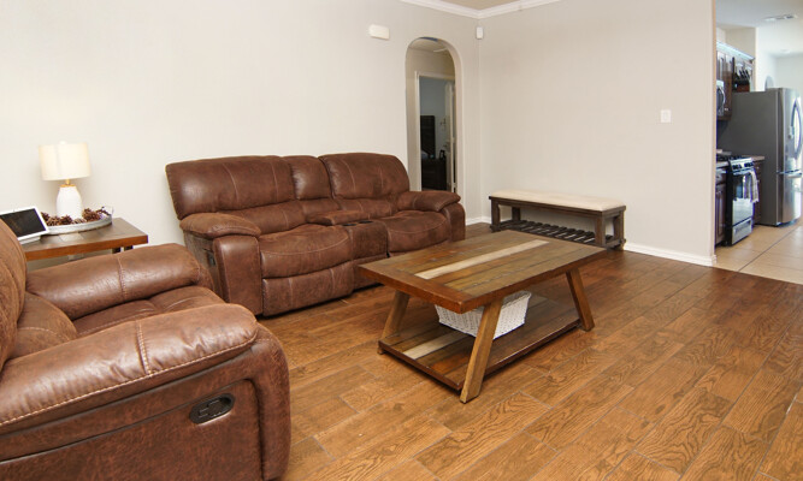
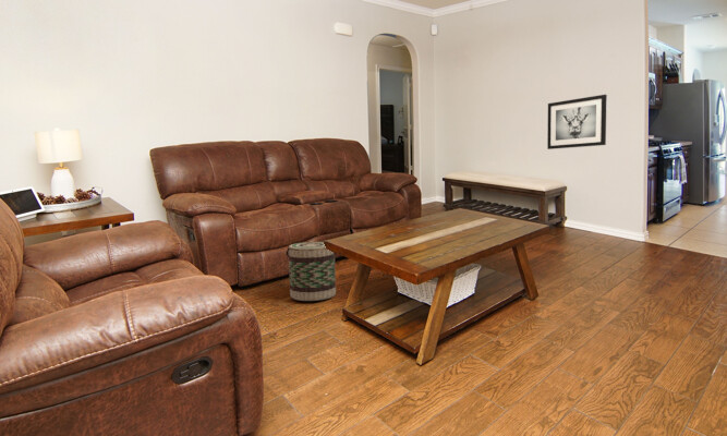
+ basket [286,240,337,302]
+ wall art [546,94,608,150]
